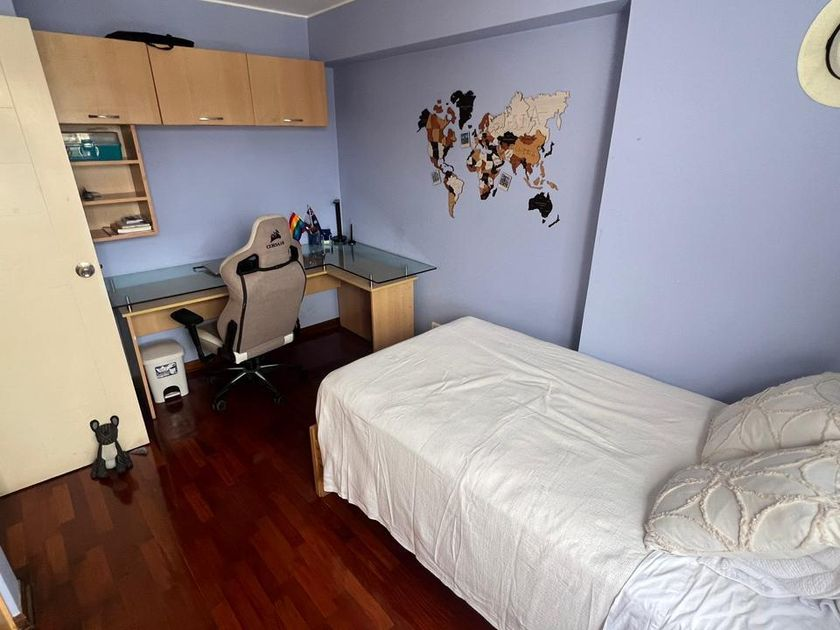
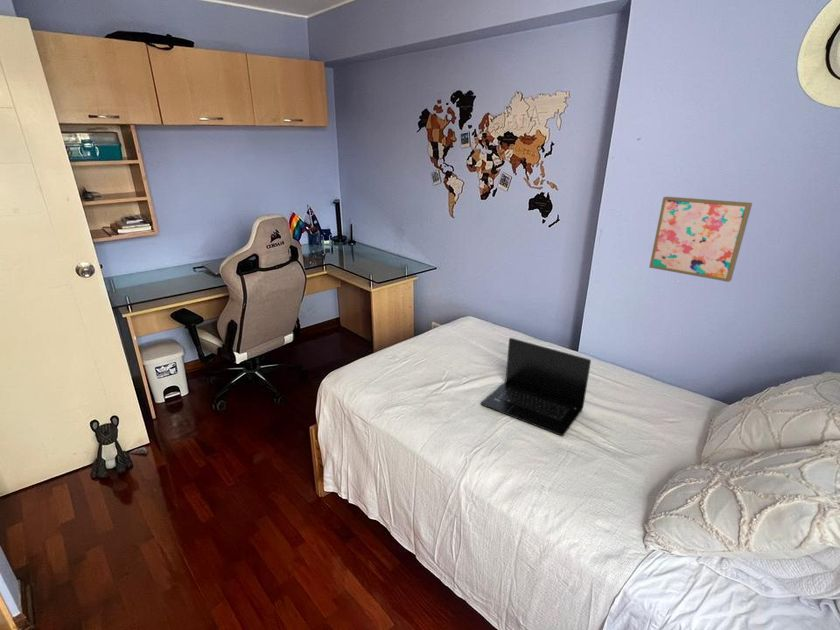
+ wall art [648,196,753,283]
+ laptop [480,337,592,437]
